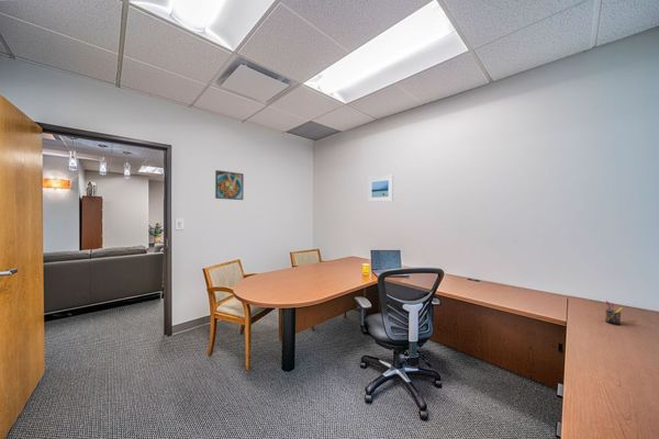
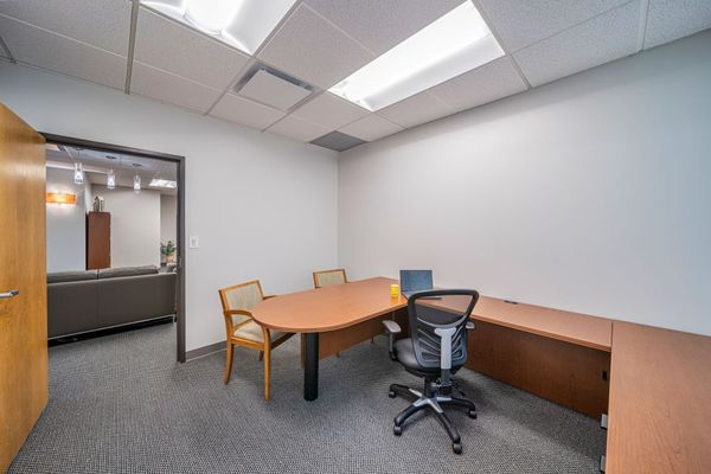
- pen holder [604,300,624,326]
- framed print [367,175,394,203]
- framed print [214,169,245,201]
